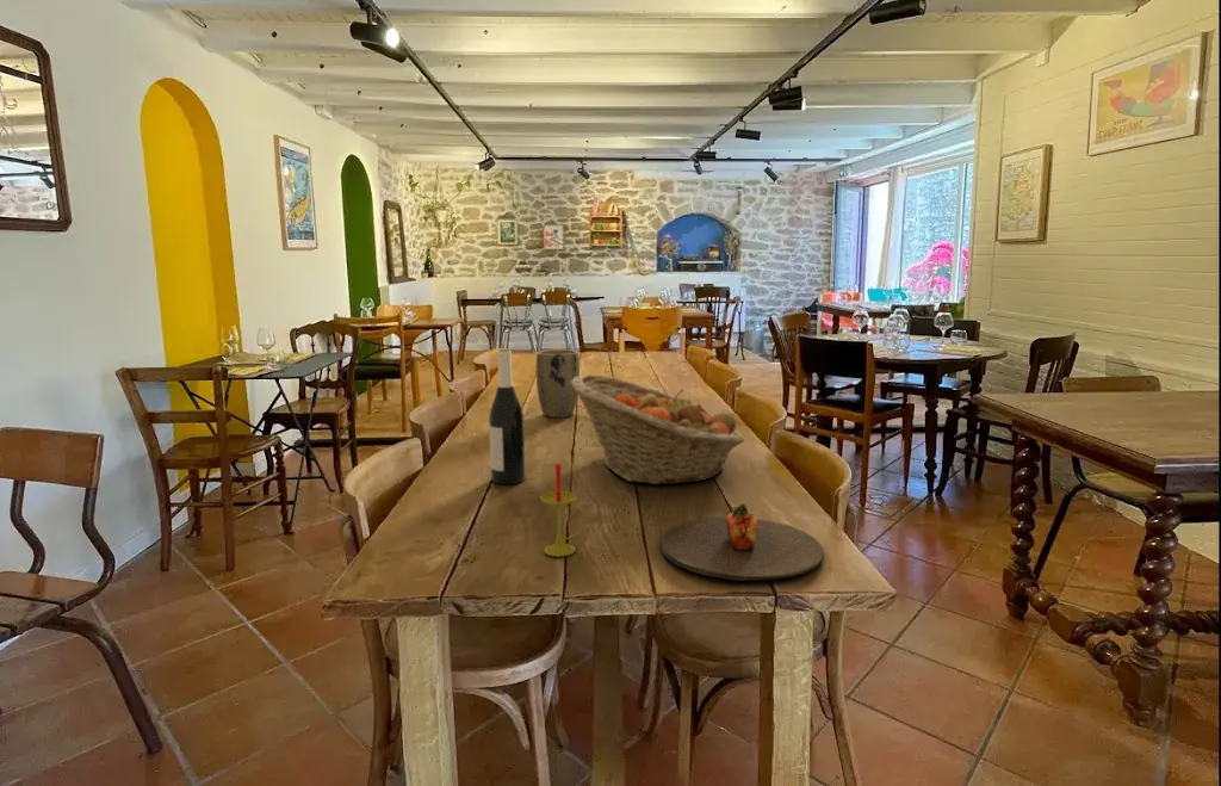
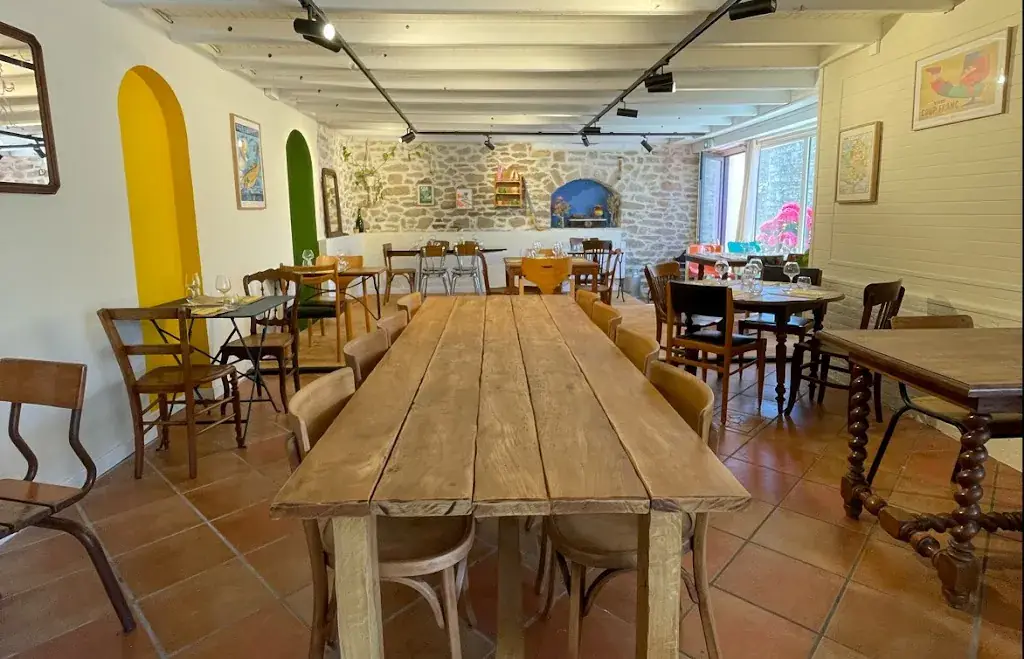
- fruit basket [571,373,745,485]
- wine bottle [488,347,527,485]
- plate [658,502,825,582]
- plant pot [535,349,581,419]
- candle [539,463,587,558]
